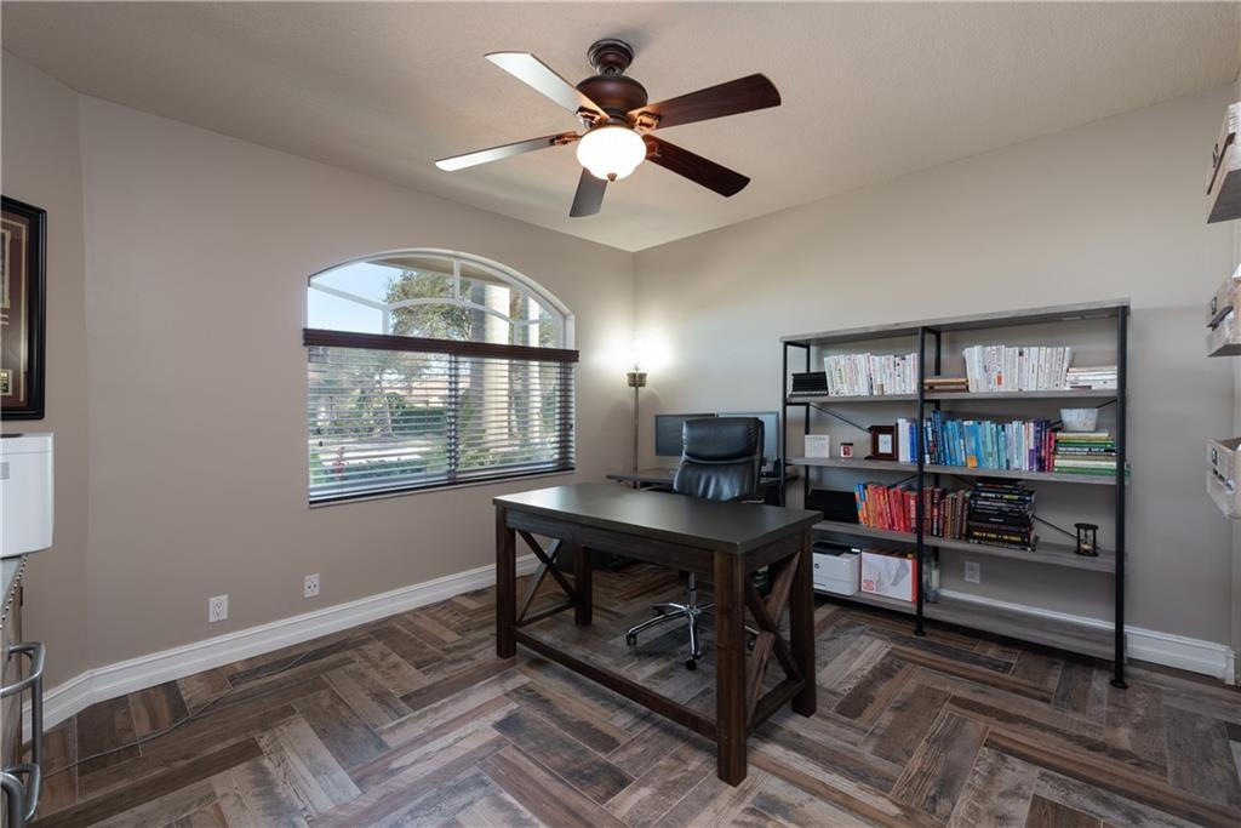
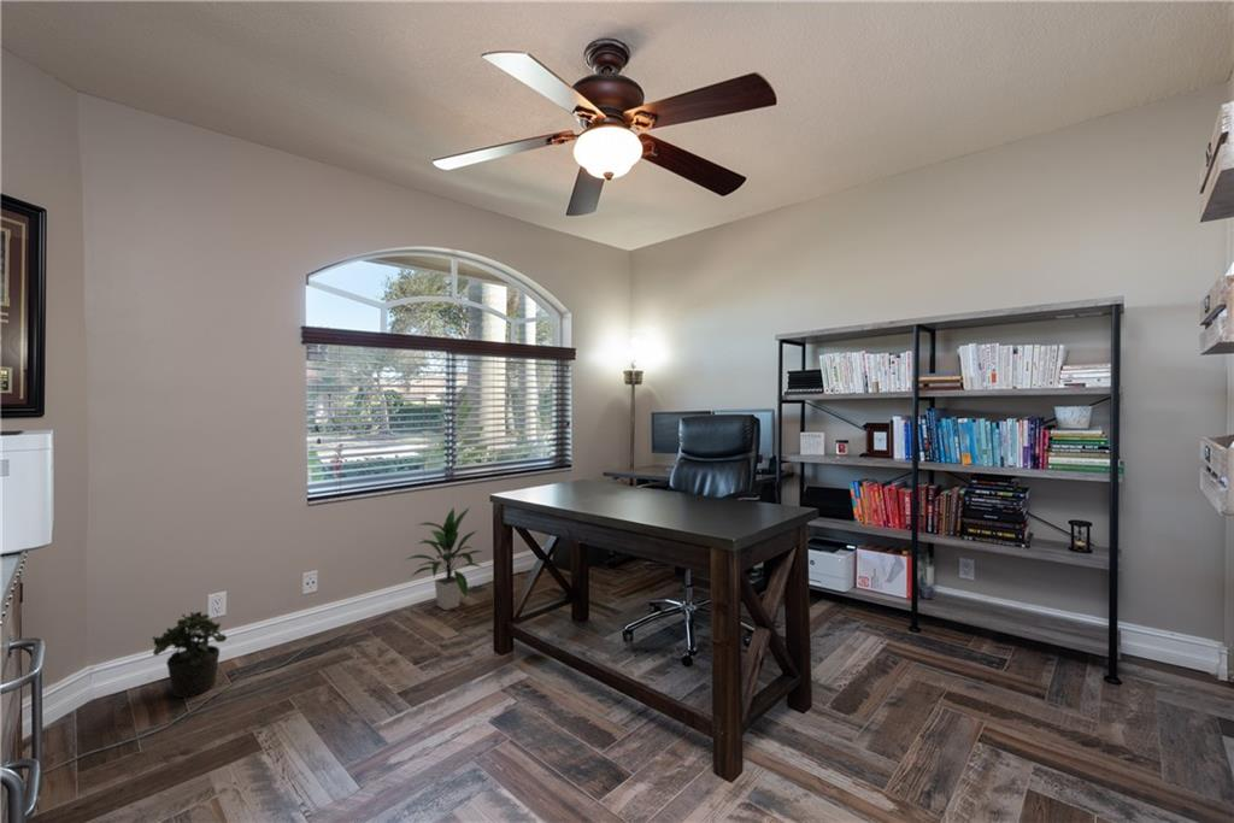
+ potted plant [151,610,228,699]
+ indoor plant [402,506,486,611]
